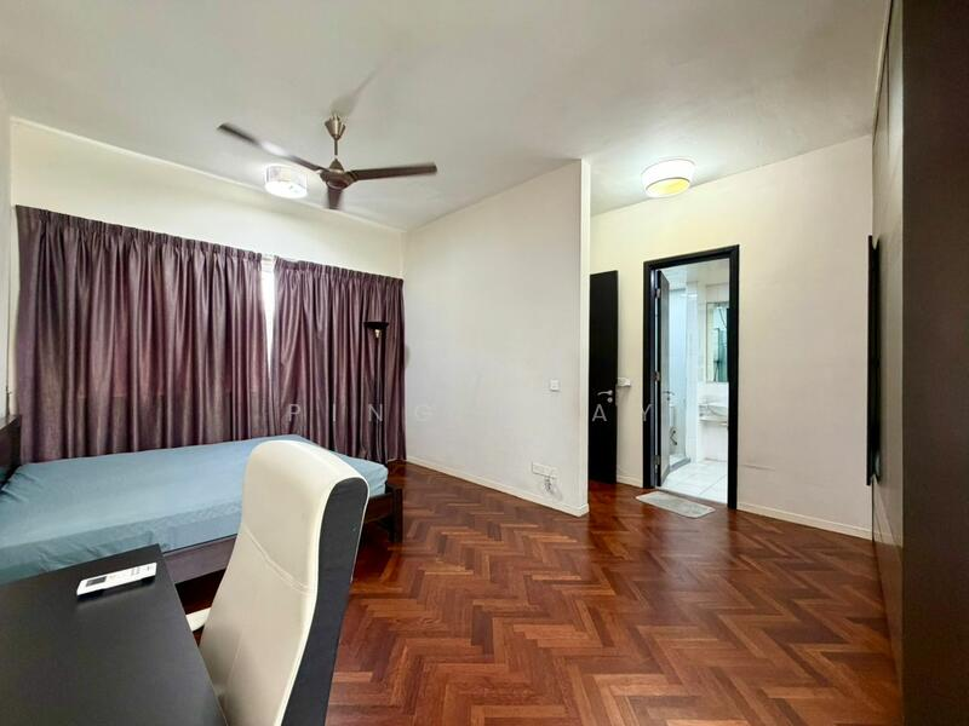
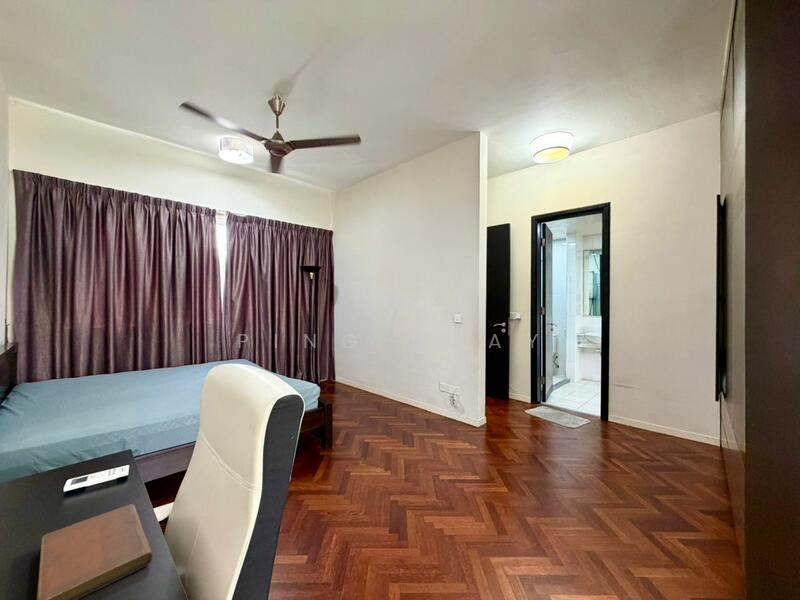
+ notebook [36,503,154,600]
